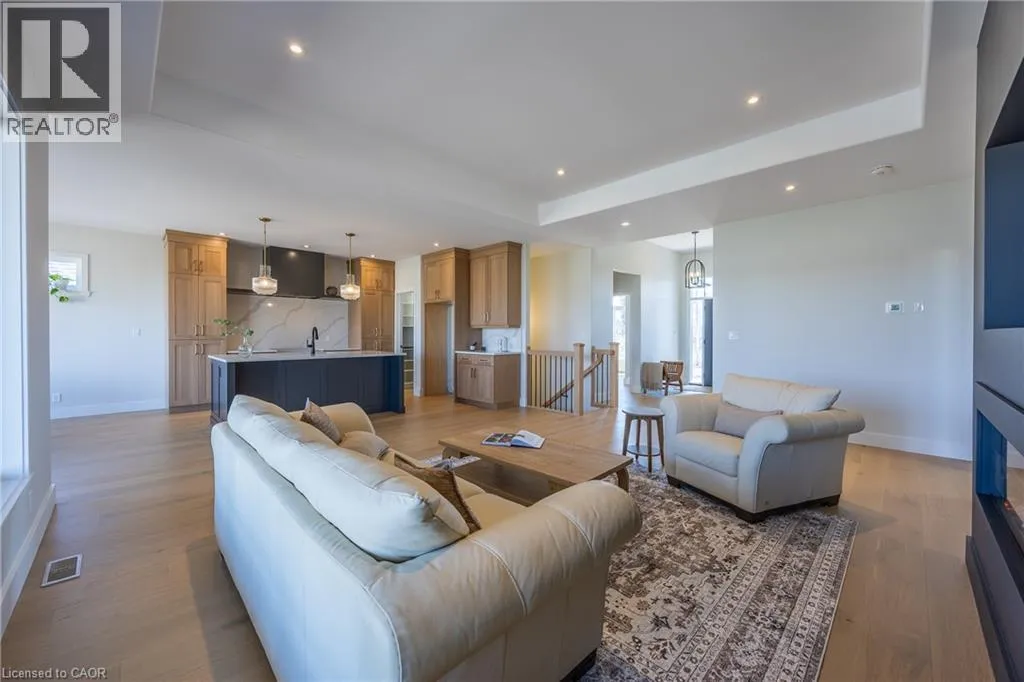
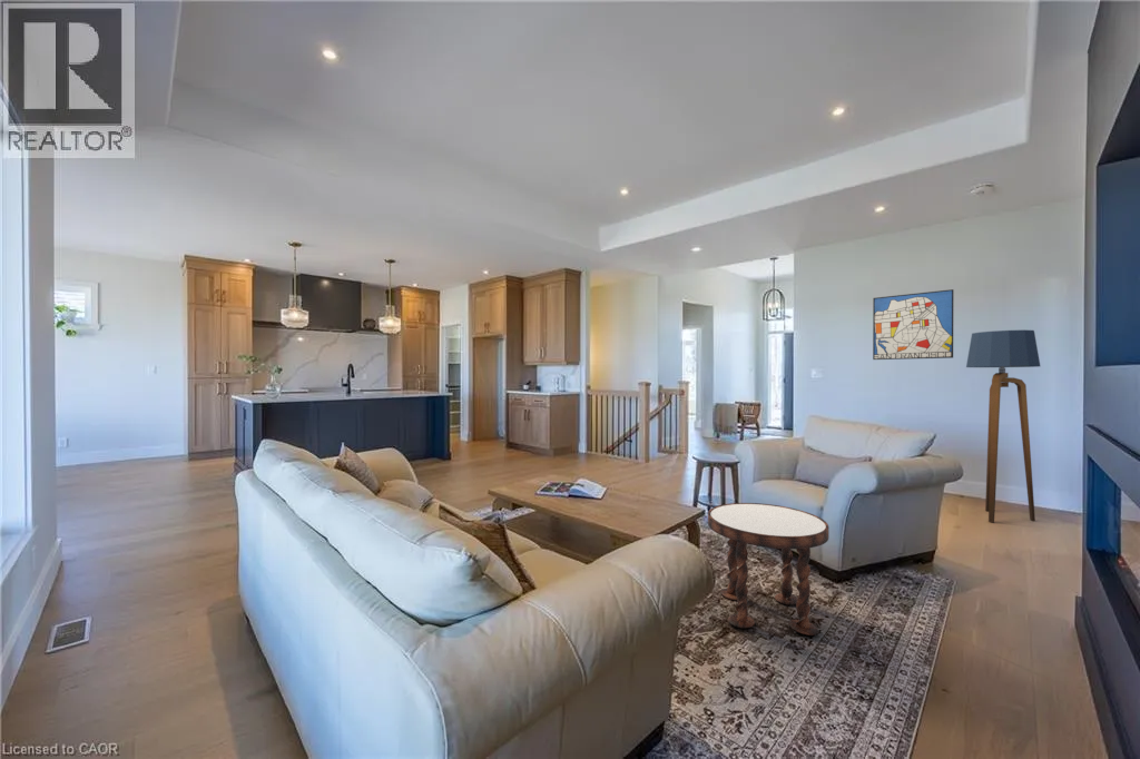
+ floor lamp [965,329,1041,524]
+ wall art [872,288,955,361]
+ side table [707,502,831,637]
